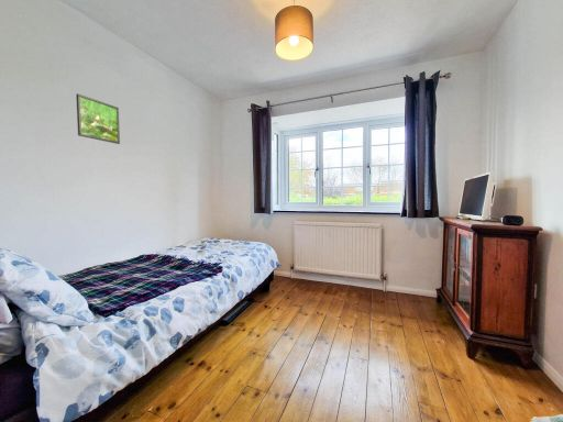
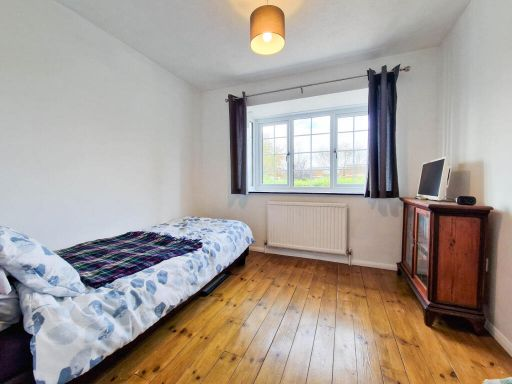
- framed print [75,92,121,145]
